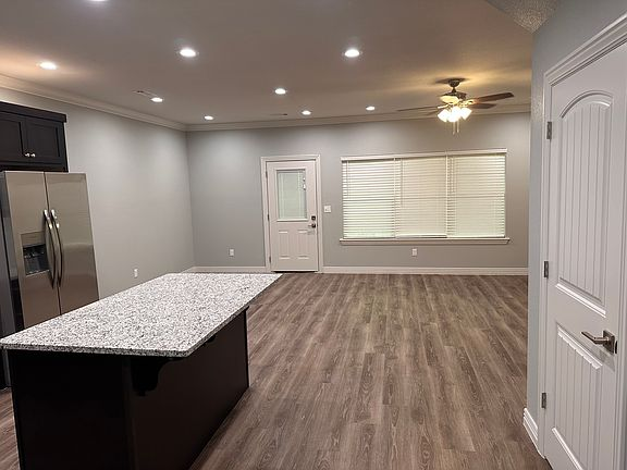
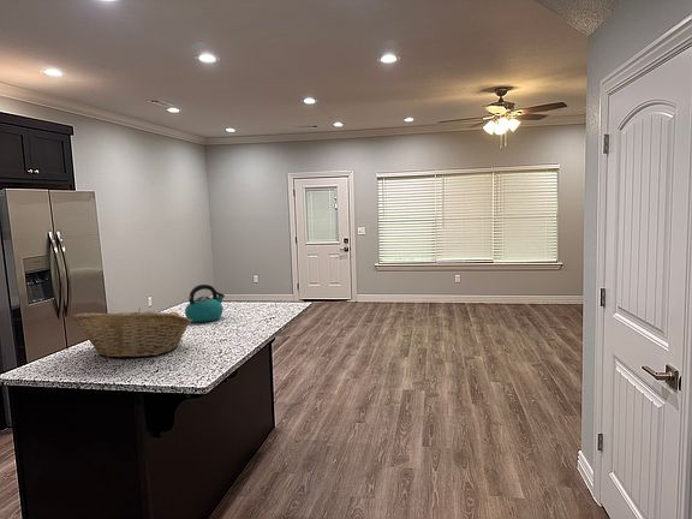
+ fruit basket [71,308,192,359]
+ kettle [184,284,226,323]
